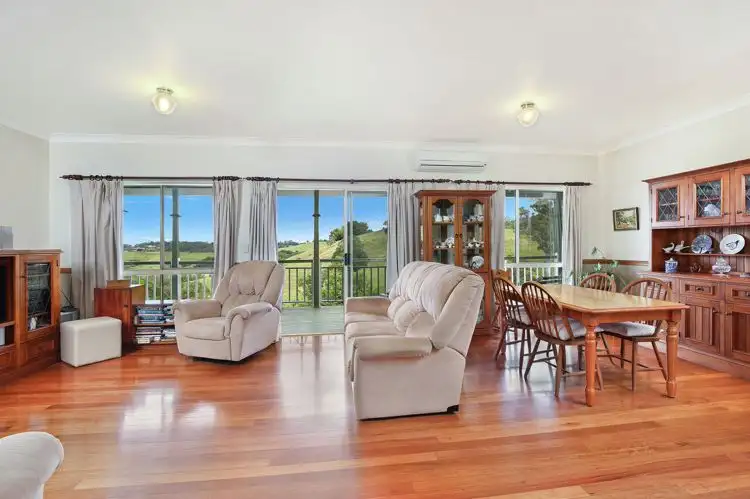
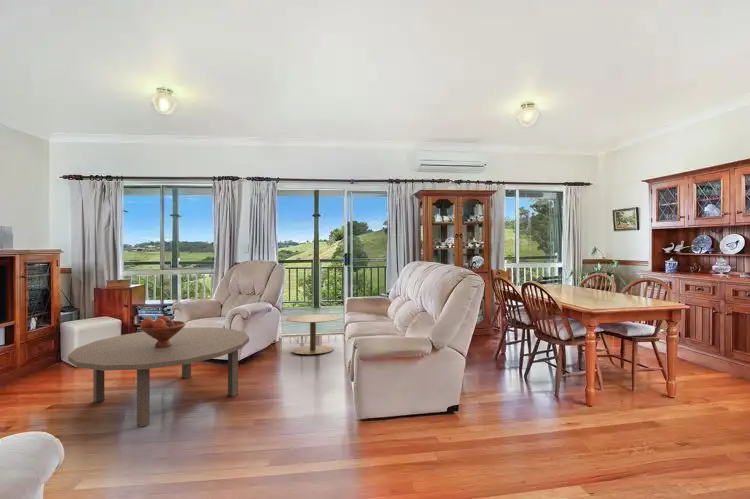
+ side table [285,314,341,355]
+ fruit bowl [139,315,187,348]
+ coffee table [67,326,250,428]
